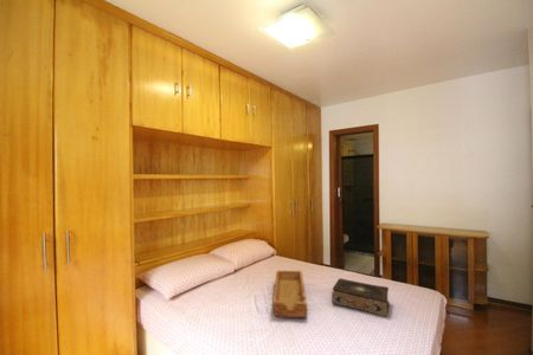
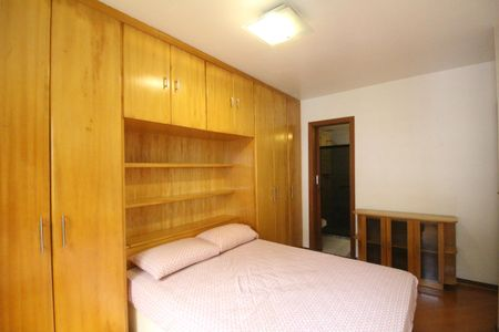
- tray [272,270,309,320]
- book [330,277,390,317]
